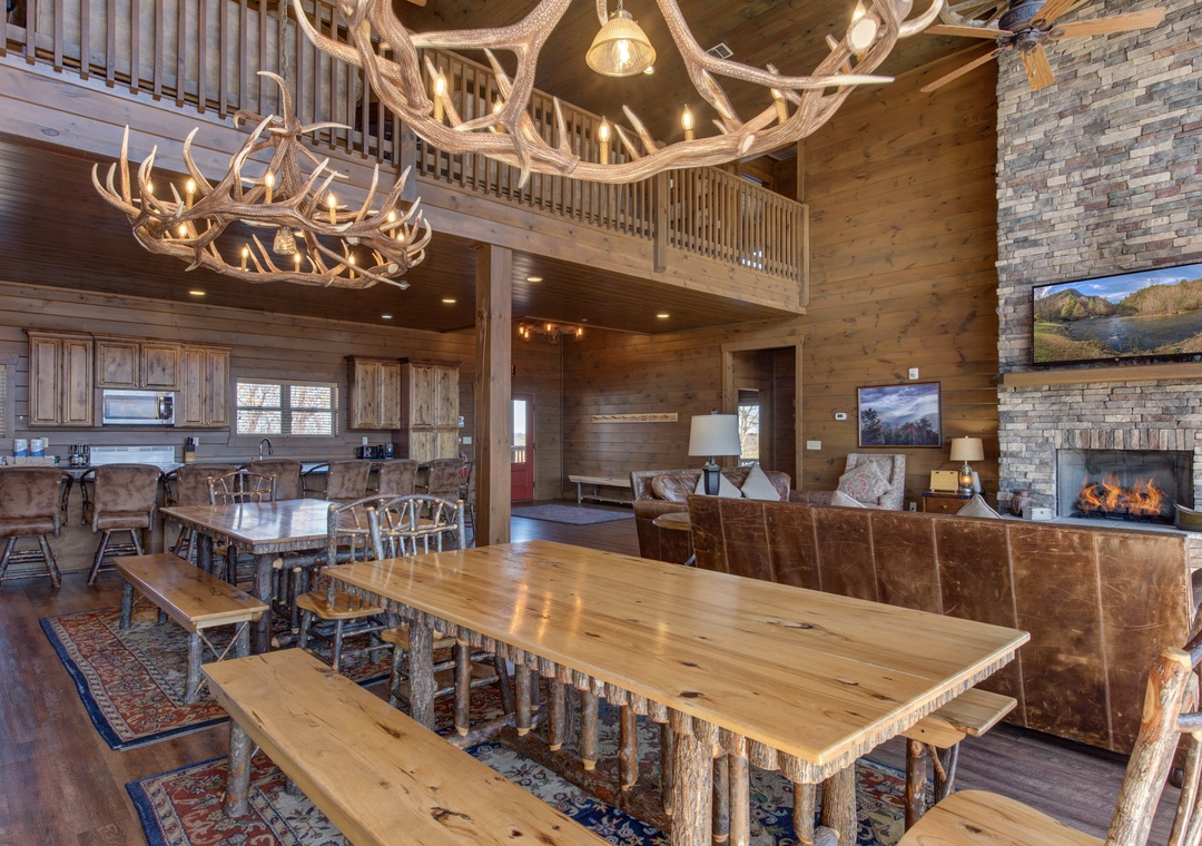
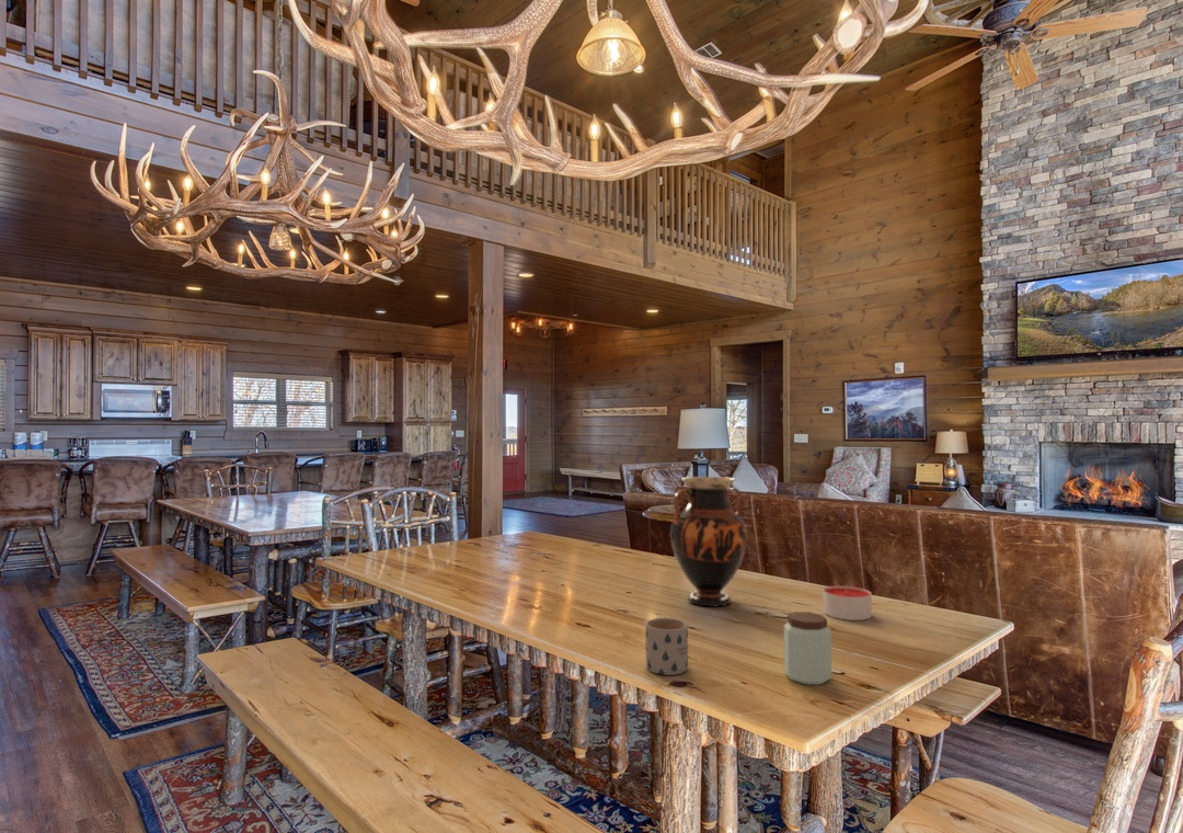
+ peanut butter [783,611,832,686]
+ mug [644,617,689,676]
+ vase [669,476,749,608]
+ candle [823,584,873,621]
